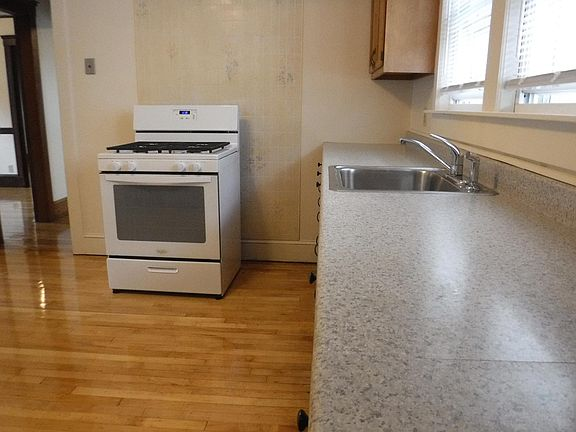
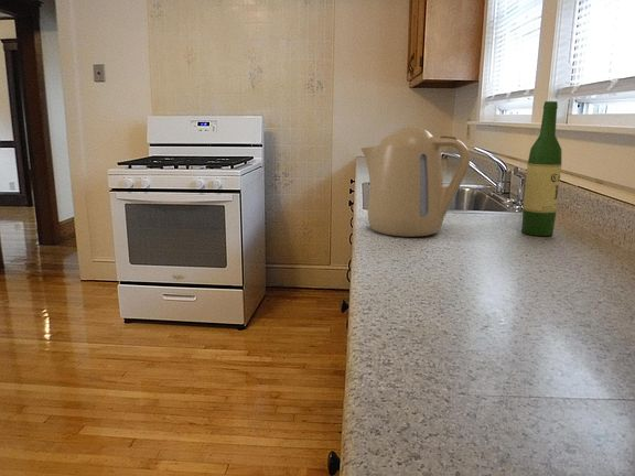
+ kettle [360,125,471,238]
+ wine bottle [520,100,562,237]
